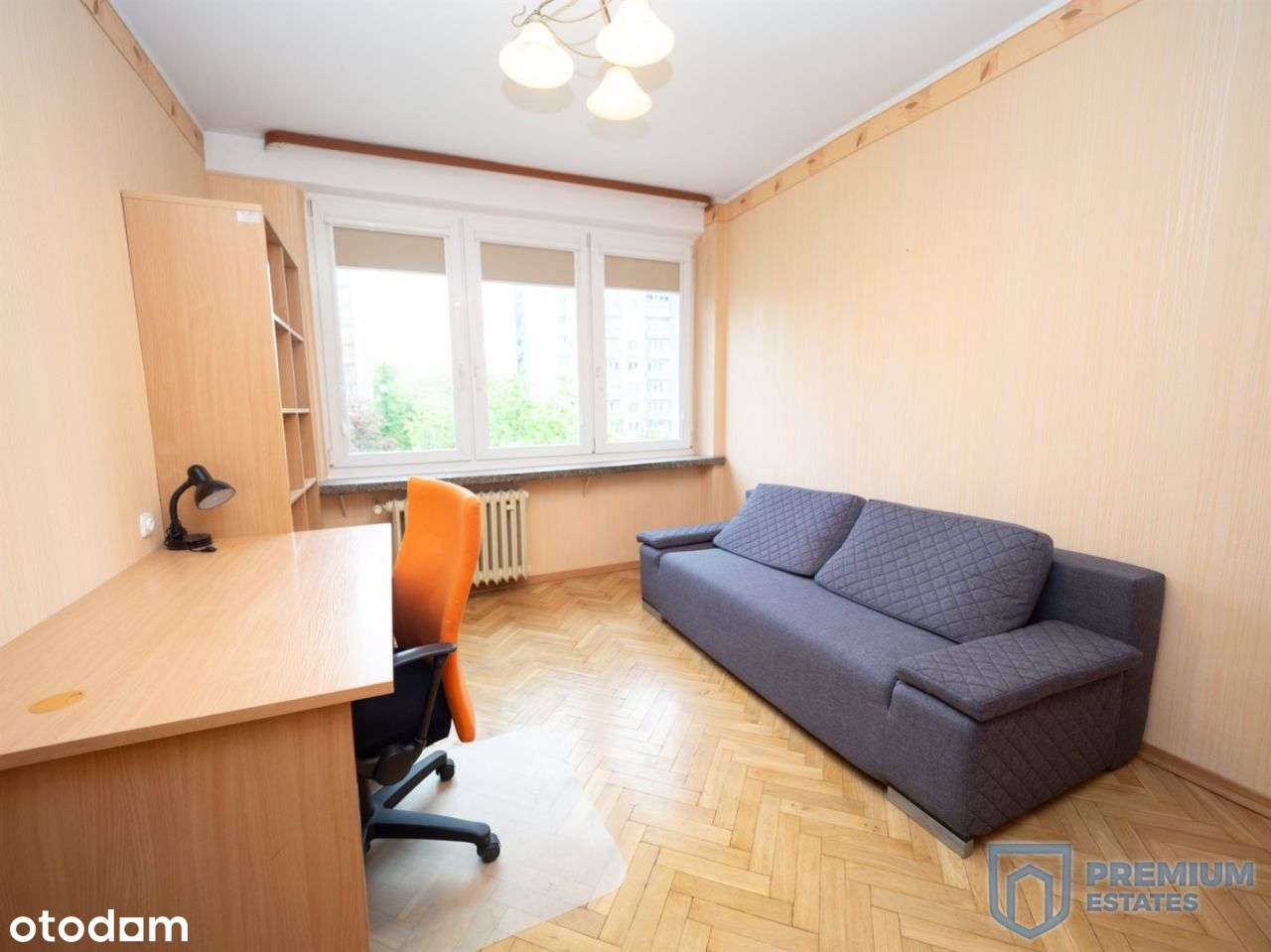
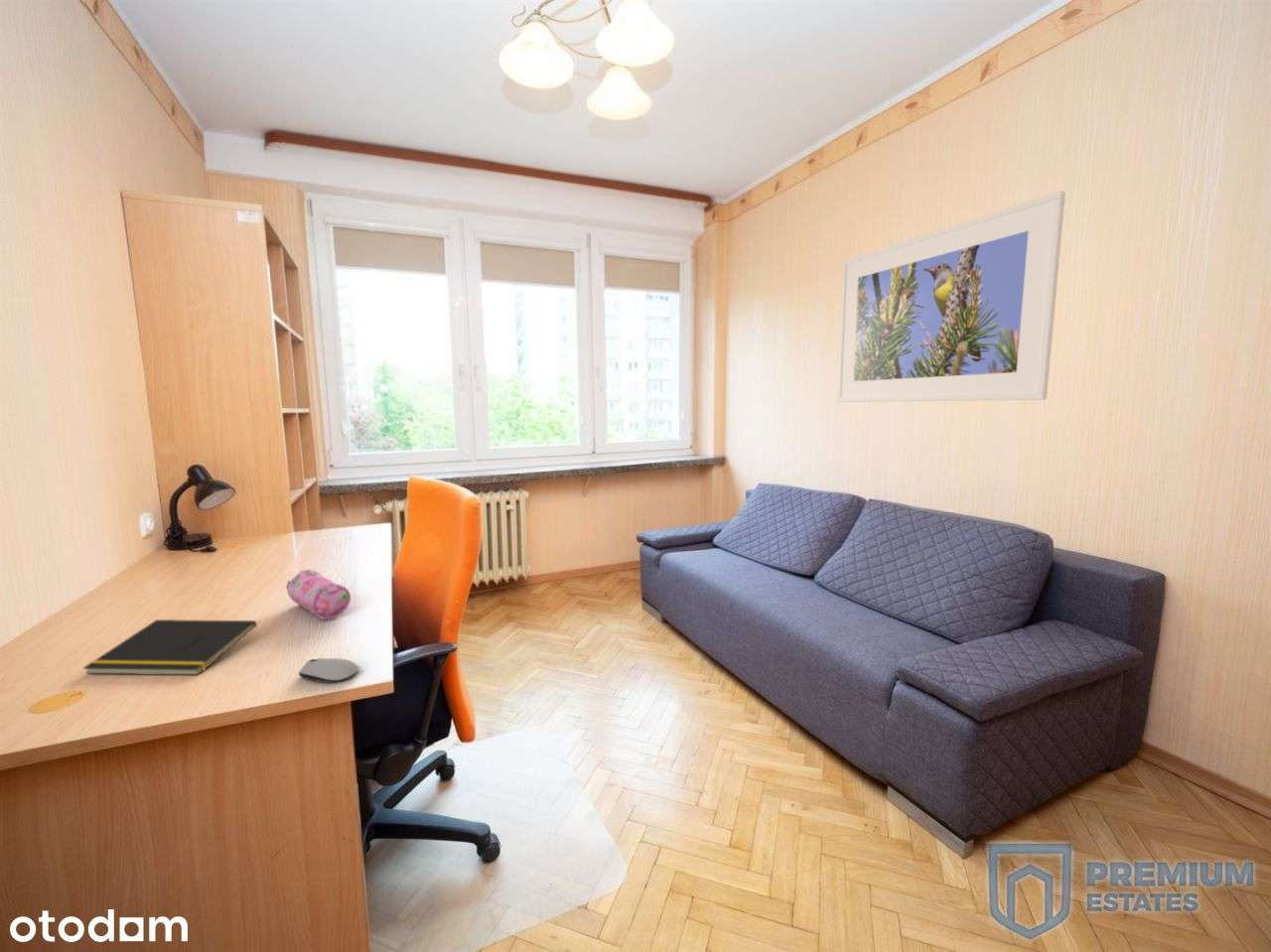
+ notepad [82,618,258,676]
+ pencil case [285,569,352,620]
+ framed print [836,190,1066,403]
+ computer mouse [298,657,360,683]
